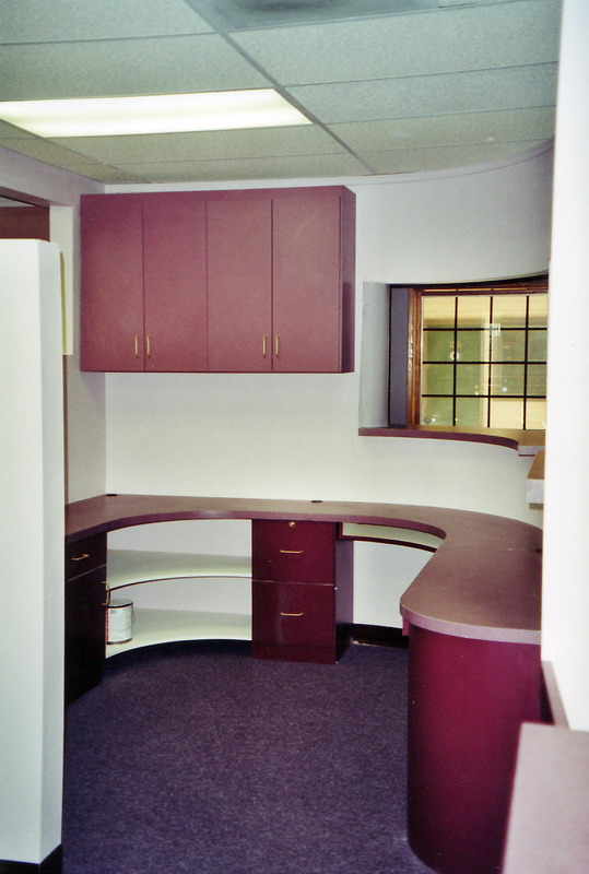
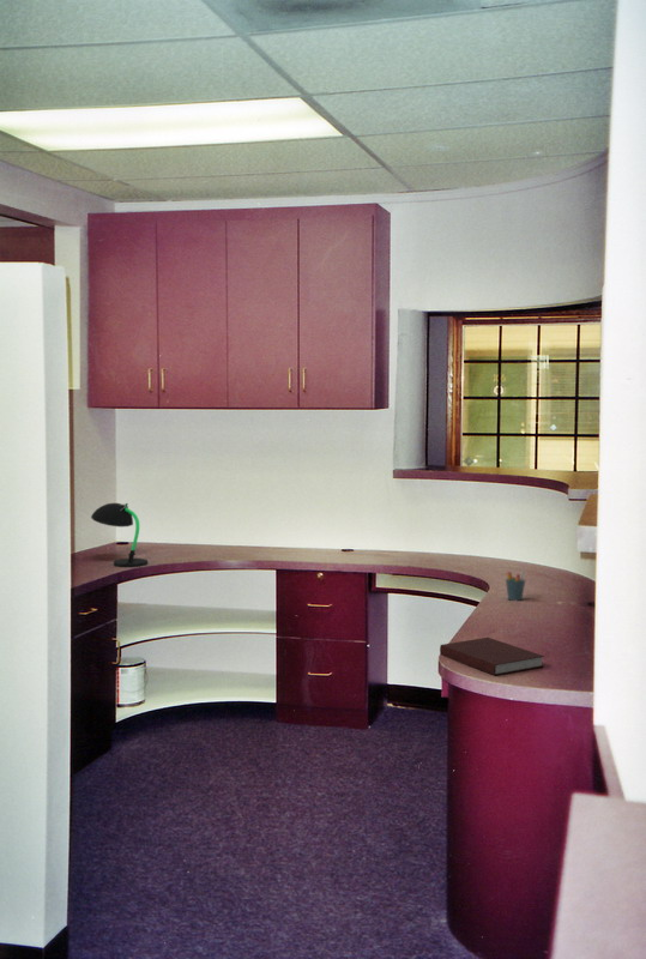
+ pen holder [505,569,526,602]
+ desk lamp [90,502,149,568]
+ notebook [439,637,545,676]
